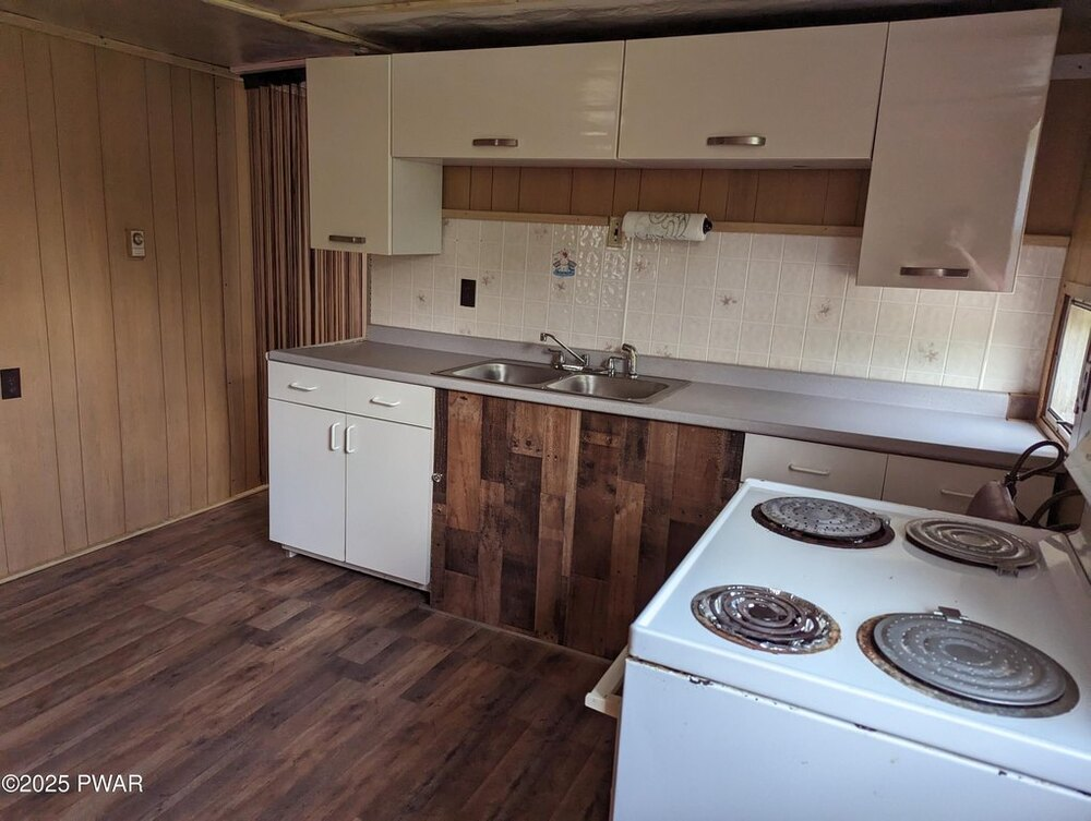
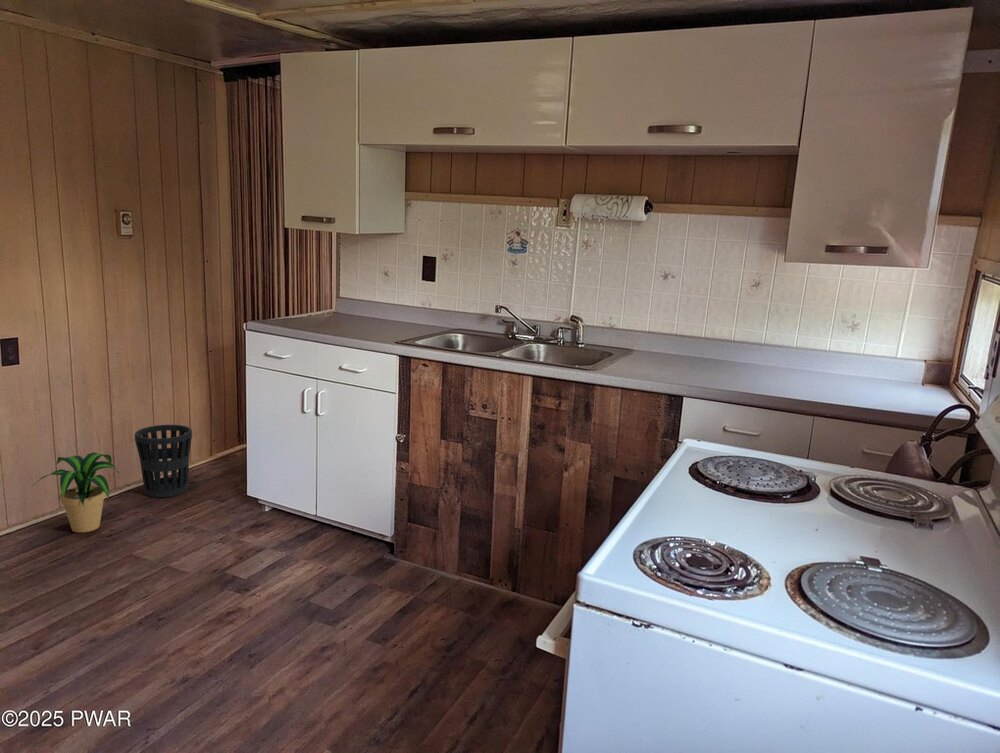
+ wastebasket [134,424,193,498]
+ potted plant [31,451,120,534]
